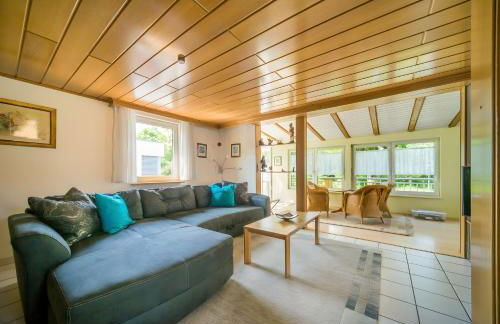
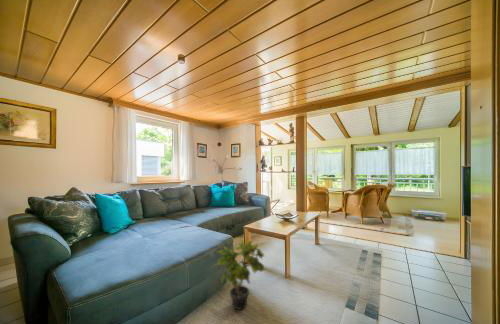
+ potted plant [211,238,266,311]
